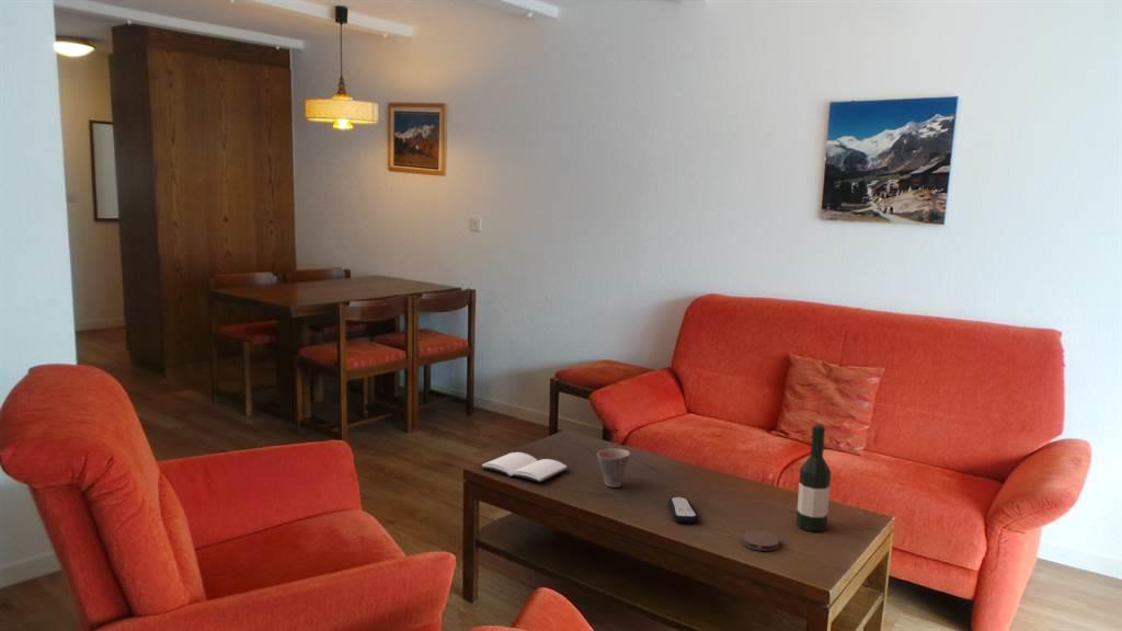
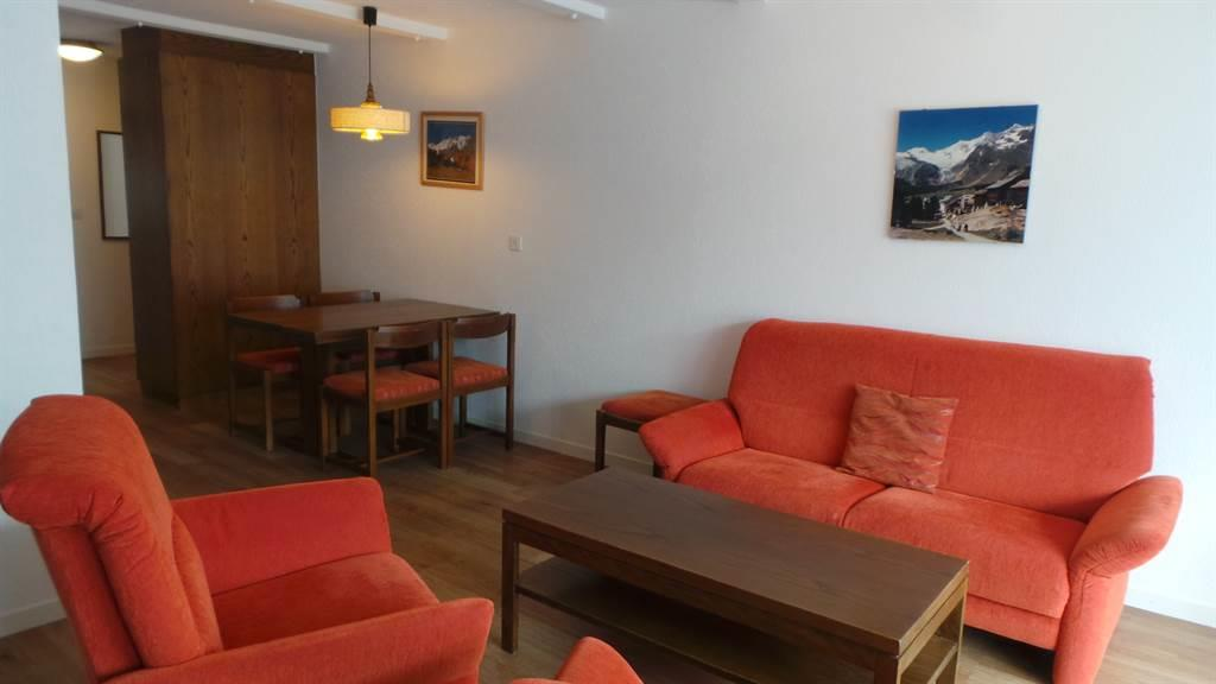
- coaster [741,530,780,552]
- cup [596,447,631,489]
- wine bottle [795,423,832,532]
- remote control [667,496,700,524]
- book [479,451,570,483]
